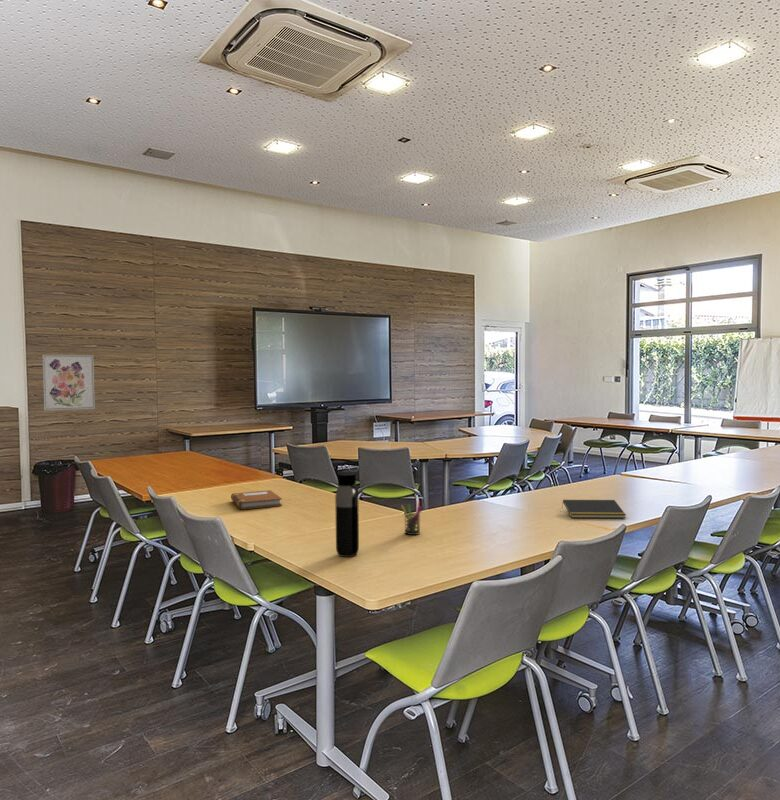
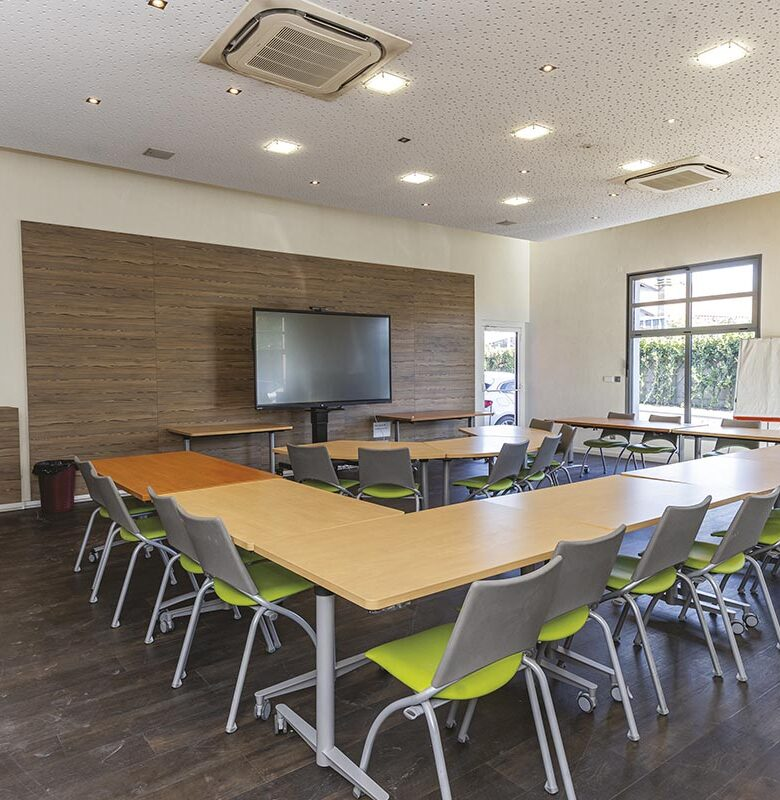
- pen holder [401,500,425,536]
- wall art [42,354,96,412]
- notebook [230,489,283,510]
- notepad [561,499,627,519]
- water bottle [334,471,360,558]
